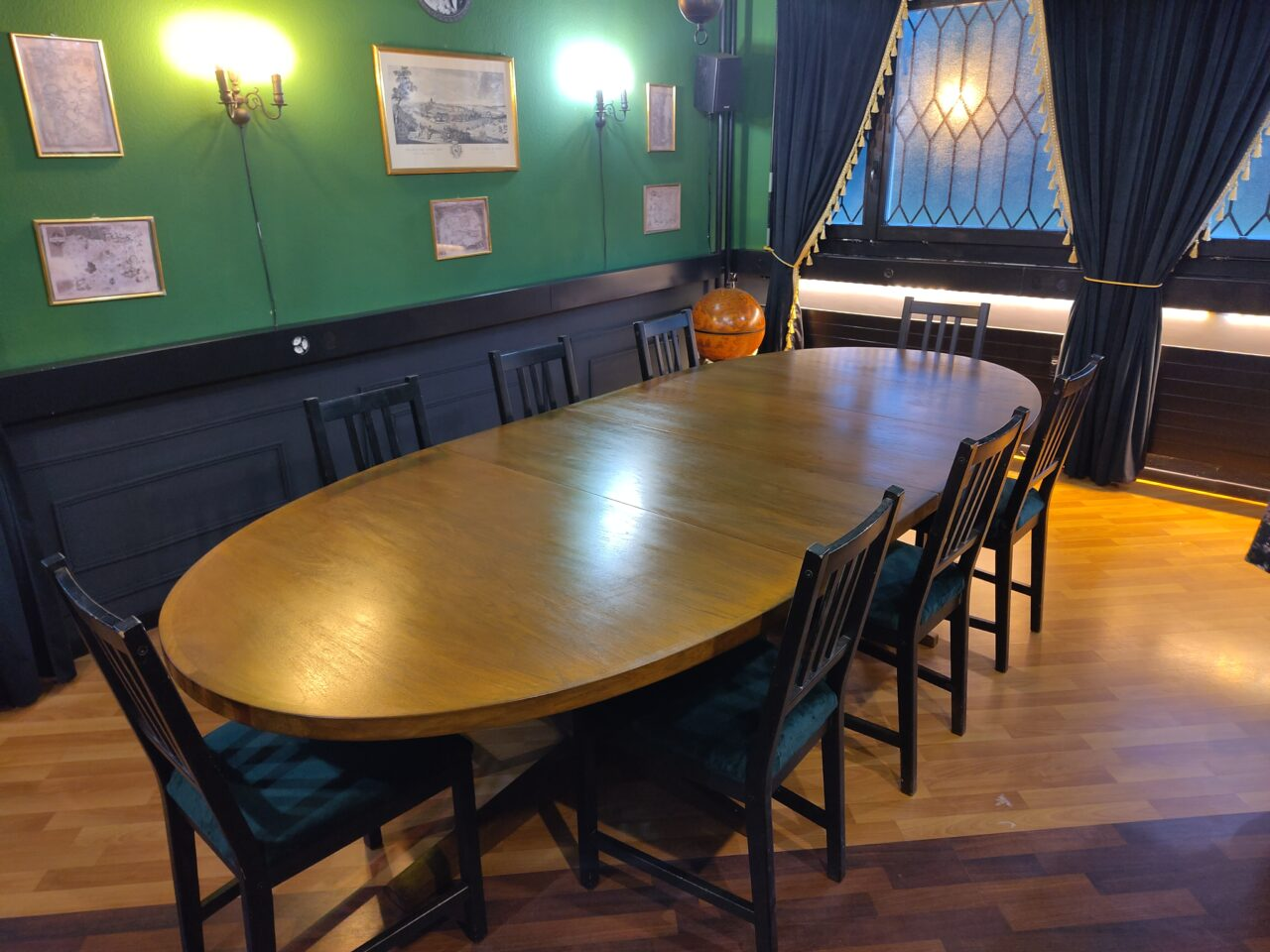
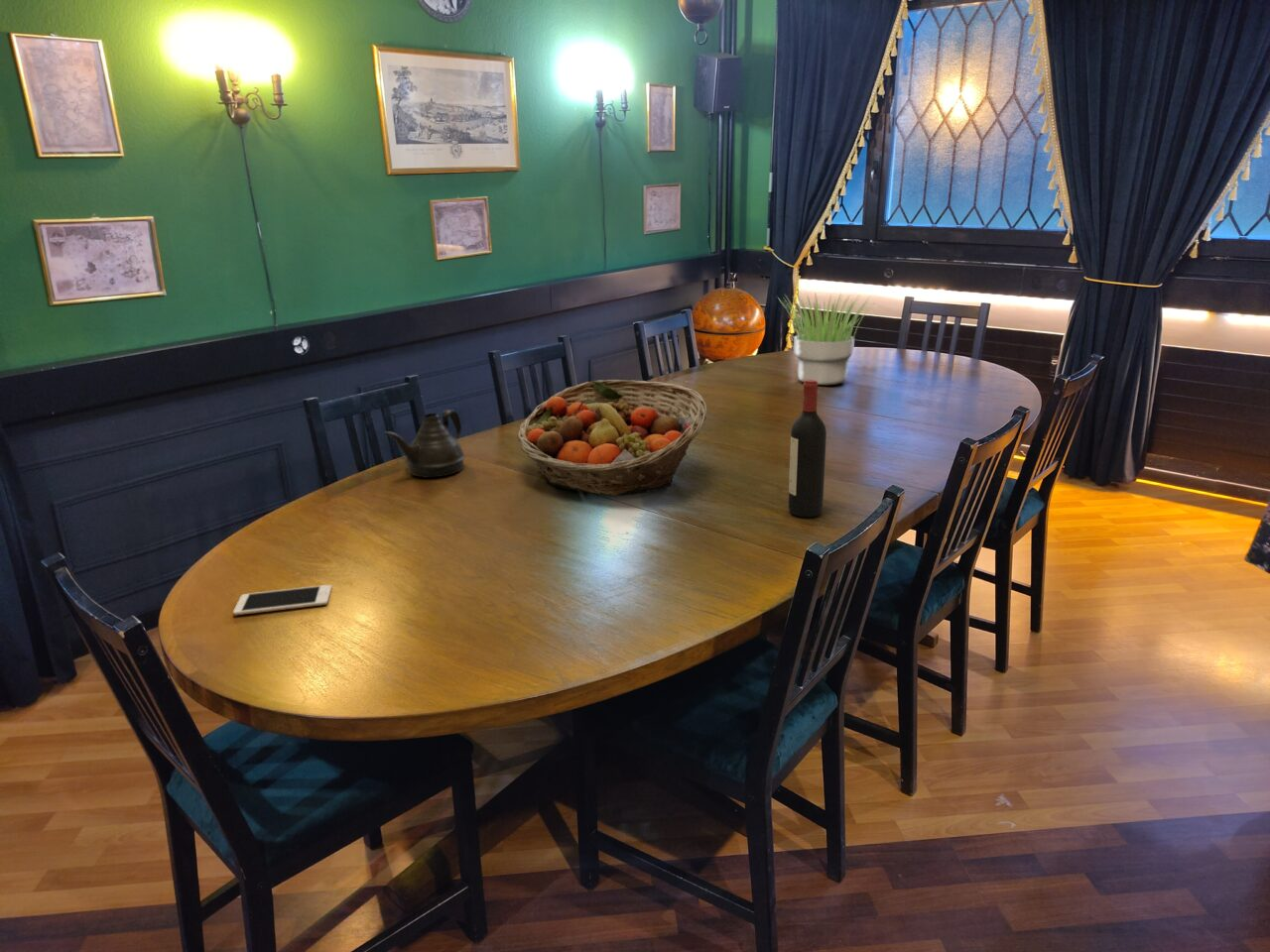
+ wine bottle [788,379,827,518]
+ fruit basket [516,379,708,497]
+ cell phone [232,584,332,616]
+ potted plant [776,293,874,386]
+ teapot [383,409,466,478]
